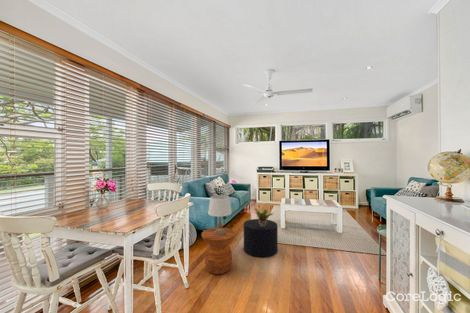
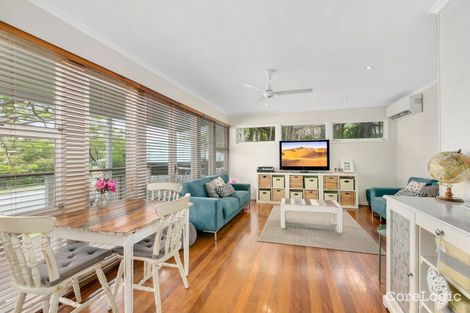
- potted plant [254,207,274,227]
- side table [200,227,236,275]
- stool [243,218,279,258]
- table lamp [207,194,232,235]
